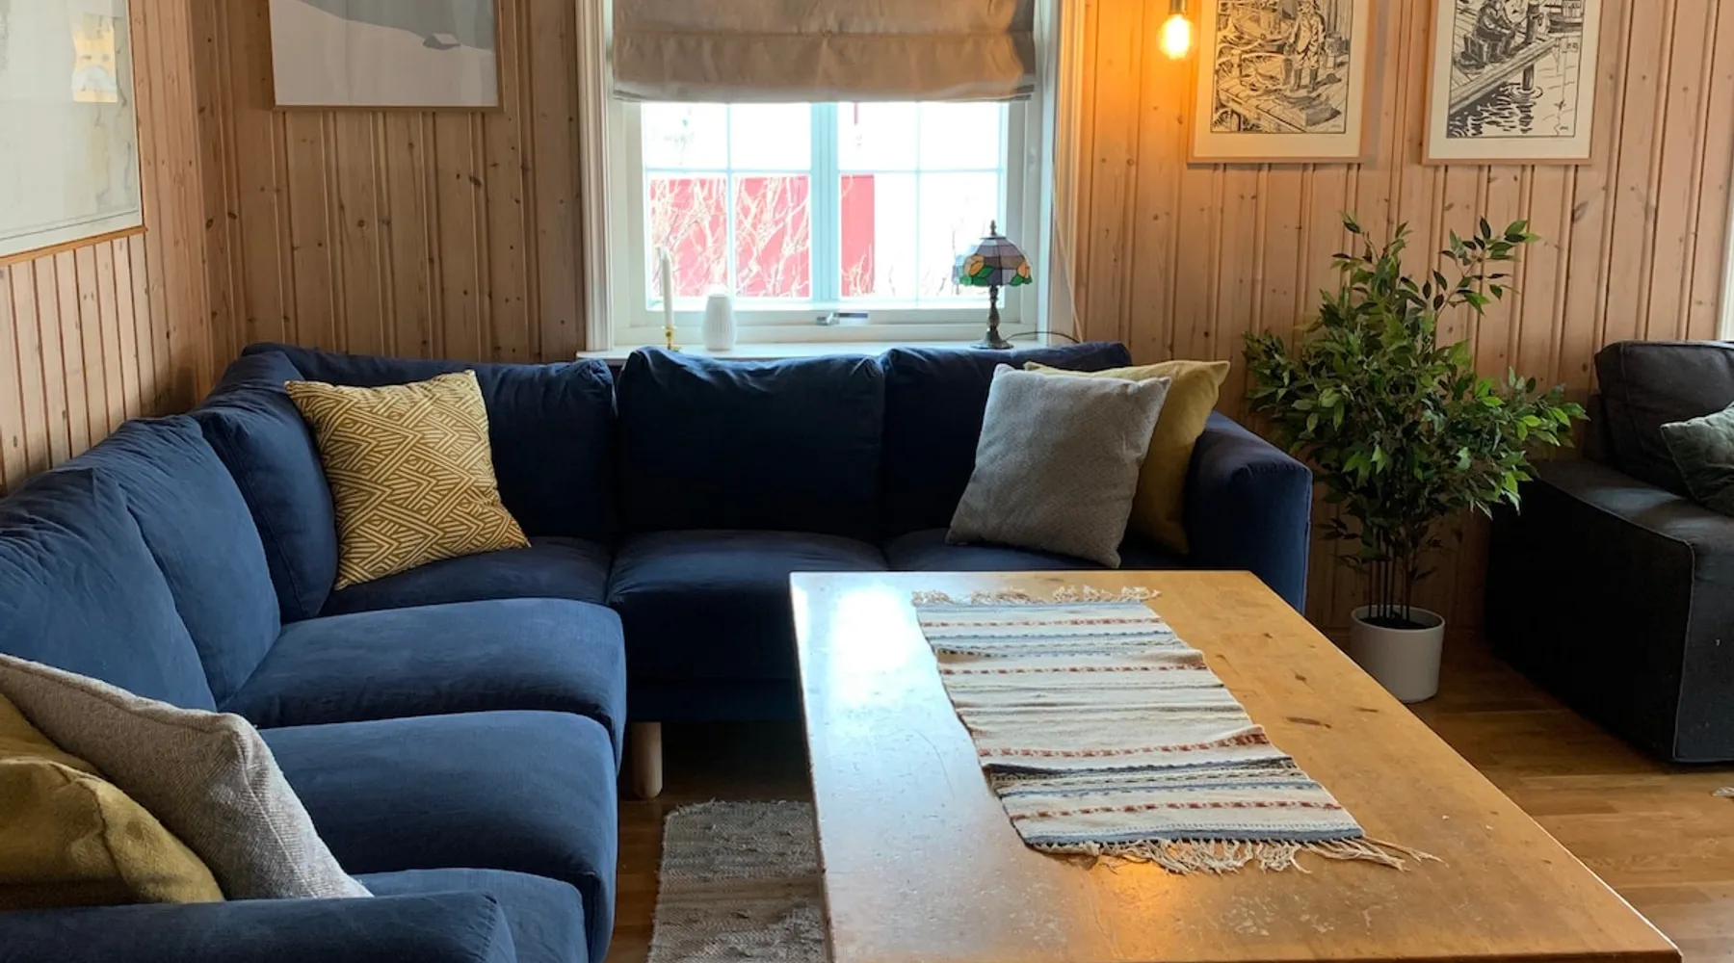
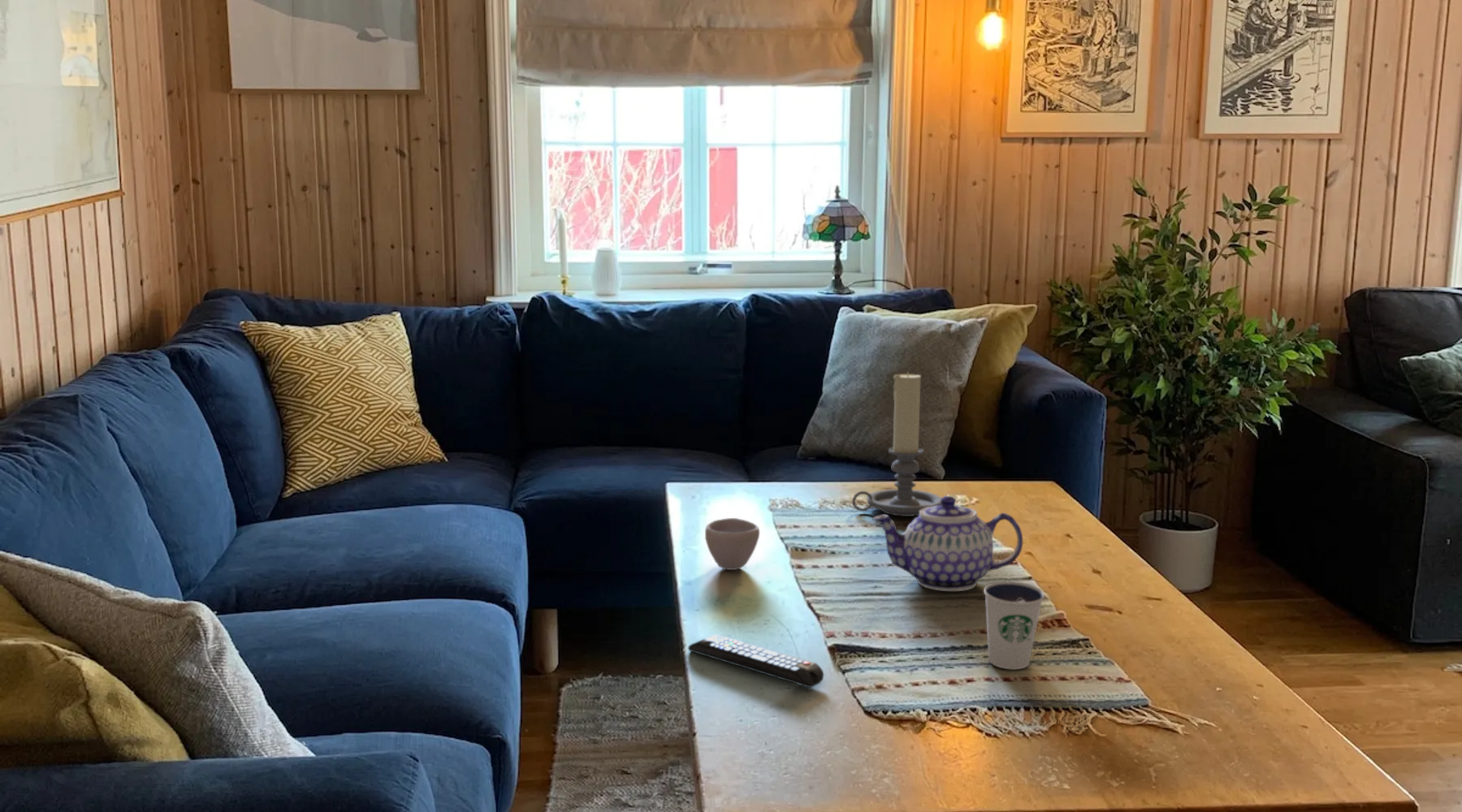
+ candle holder [851,371,942,517]
+ cup [704,517,760,571]
+ dixie cup [983,581,1045,670]
+ remote control [687,633,824,689]
+ teapot [872,495,1023,592]
